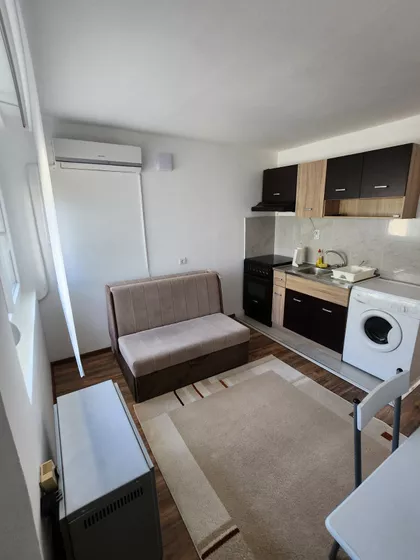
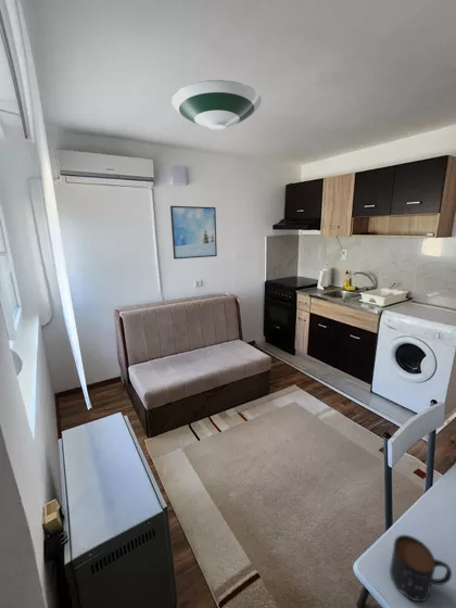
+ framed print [169,205,218,261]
+ mug [389,534,453,603]
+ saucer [170,79,263,131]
